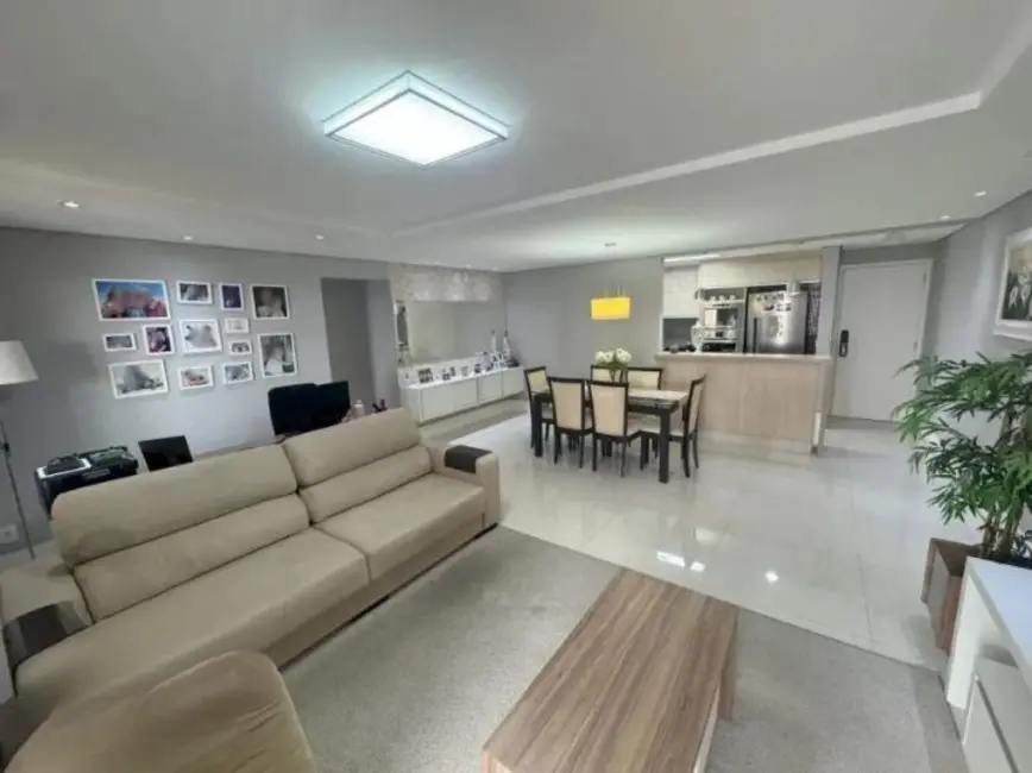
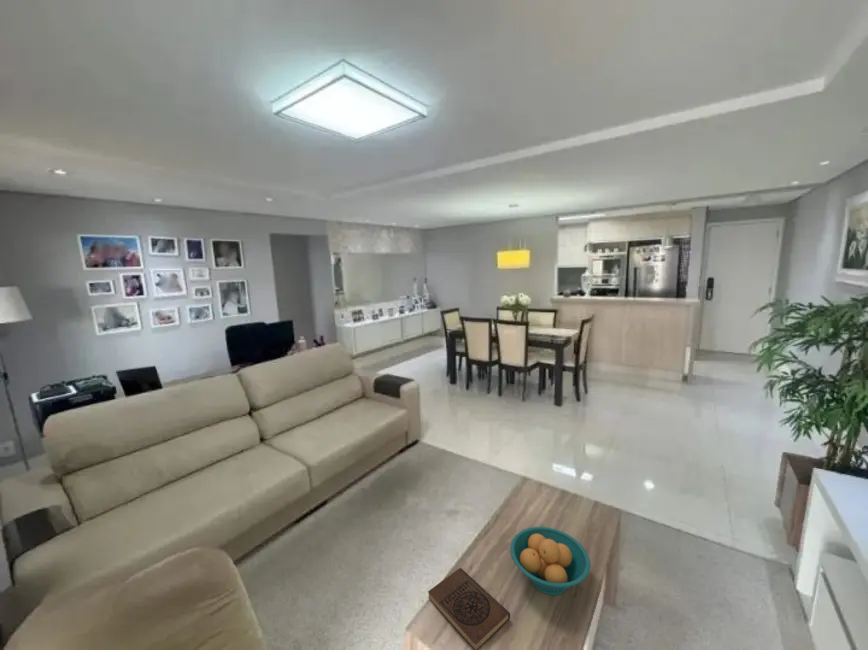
+ fruit bowl [509,526,592,596]
+ book [427,567,511,650]
